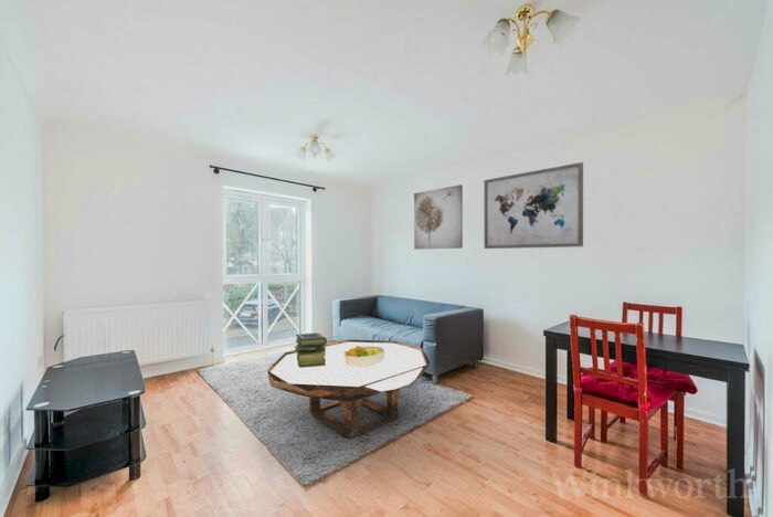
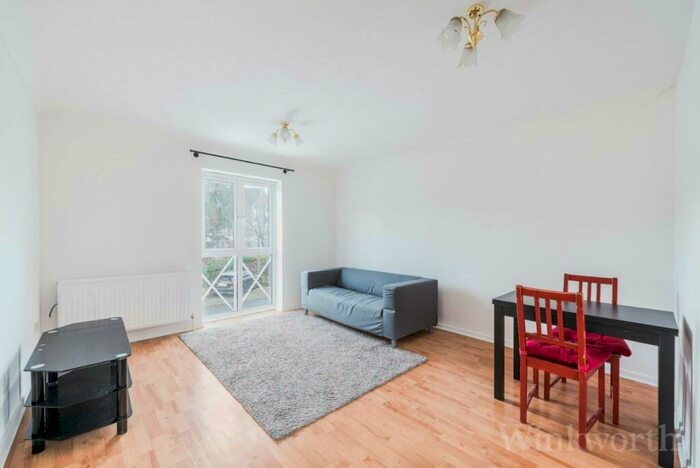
- wall art [413,183,464,251]
- wall art [483,161,584,250]
- fruit bowl [345,346,384,368]
- stack of books [293,331,328,368]
- coffee table [266,339,431,440]
